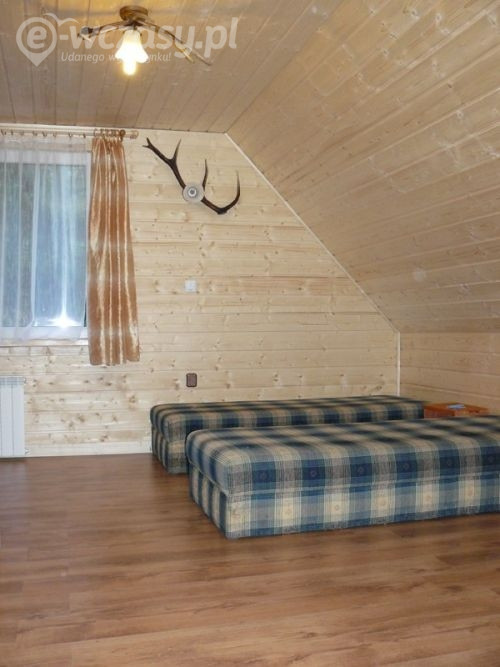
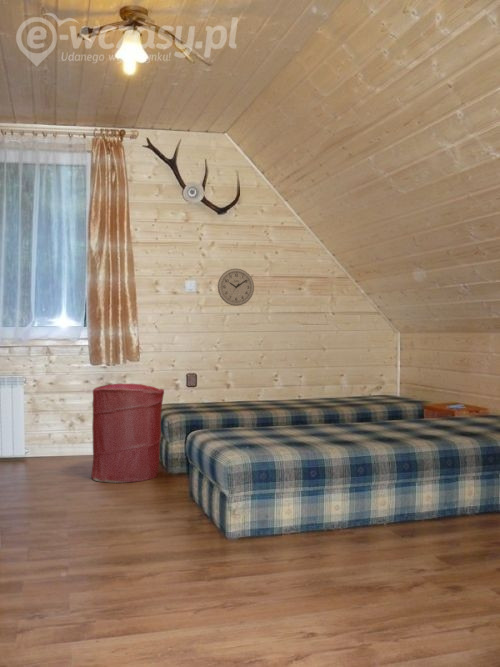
+ wall clock [217,268,255,307]
+ laundry hamper [90,383,165,484]
